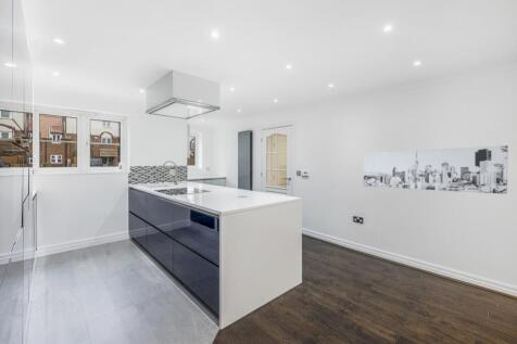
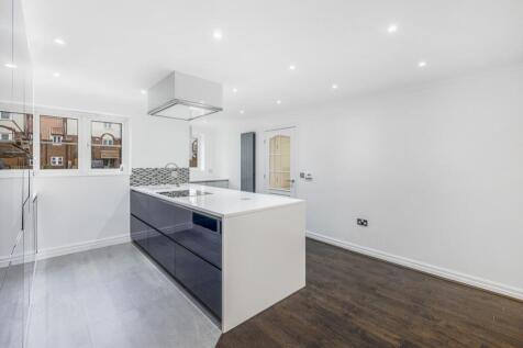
- wall art [363,144,509,195]
